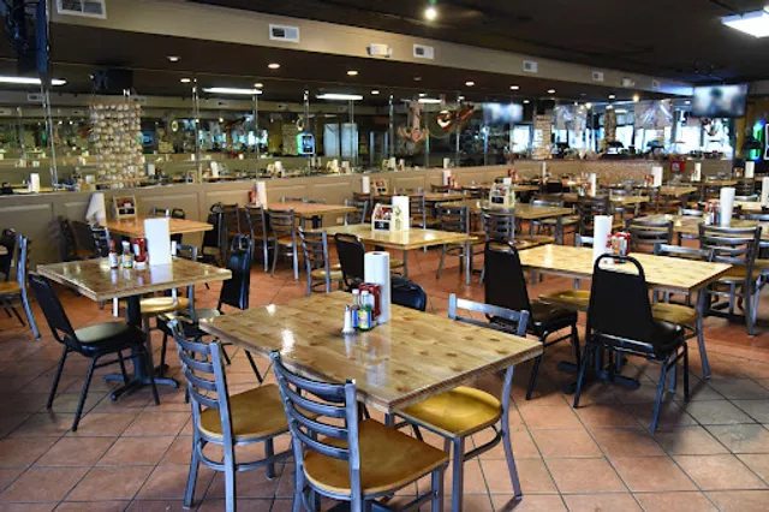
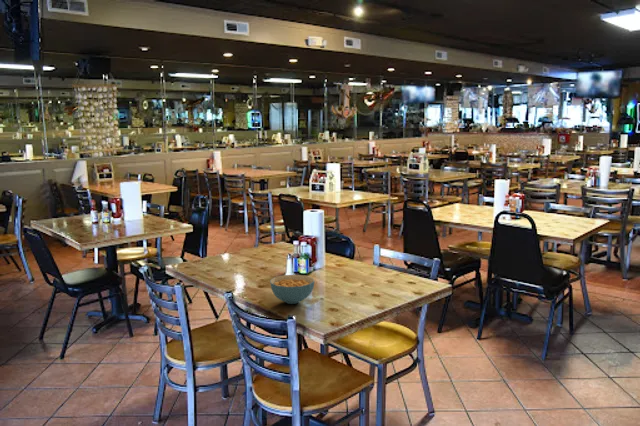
+ cereal bowl [269,274,316,305]
